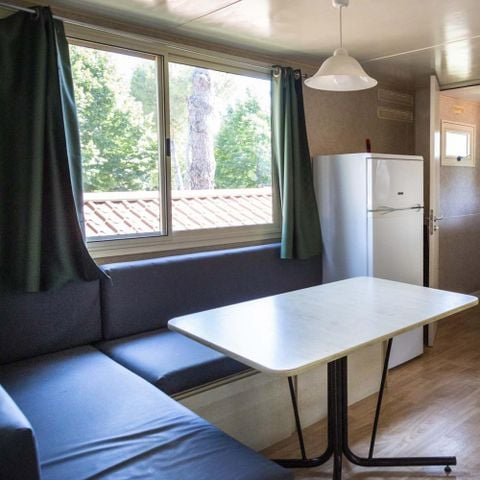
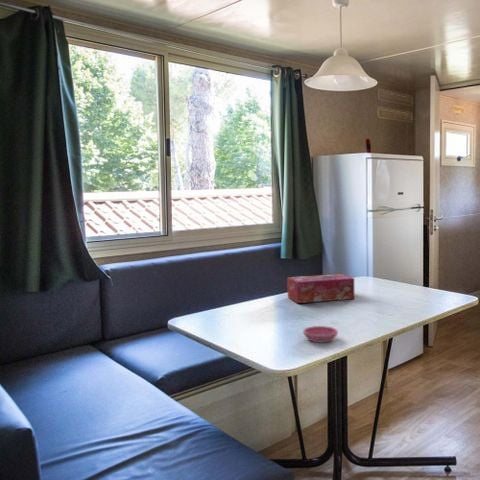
+ tissue box [286,273,355,304]
+ saucer [302,325,339,343]
